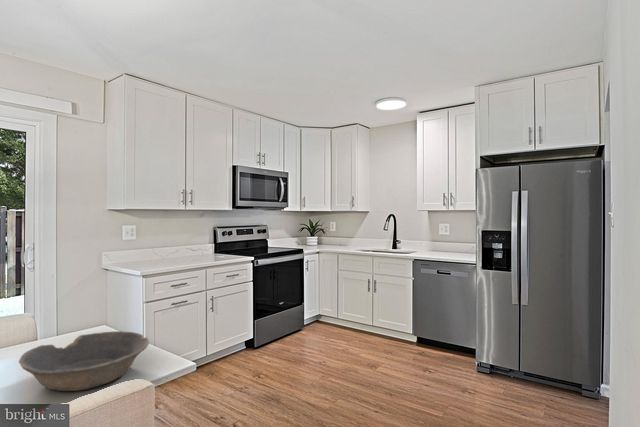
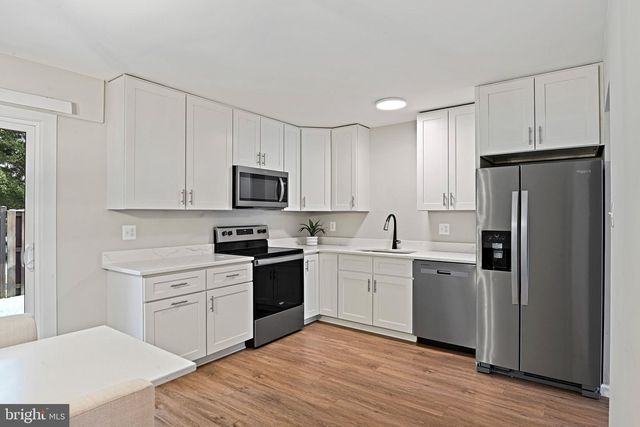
- bowl [18,330,150,392]
